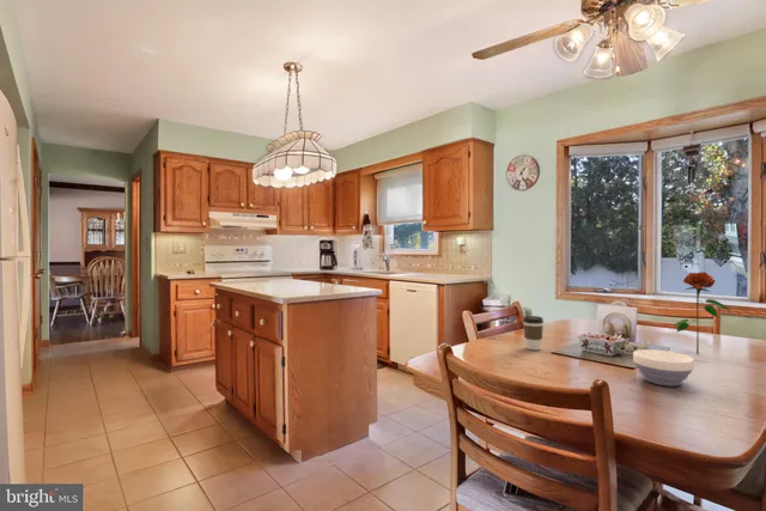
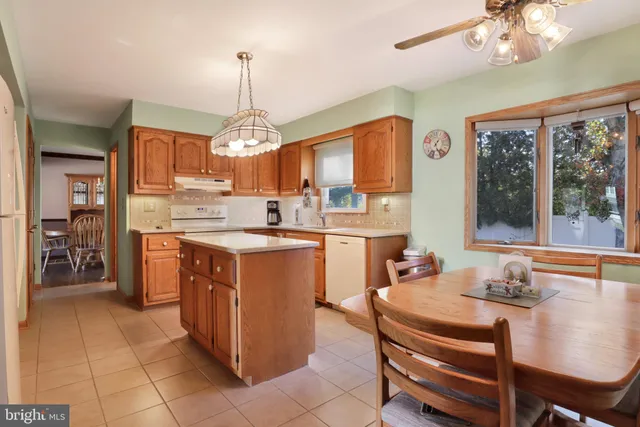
- coffee cup [522,315,545,351]
- bowl [632,348,695,388]
- flower [673,270,731,354]
